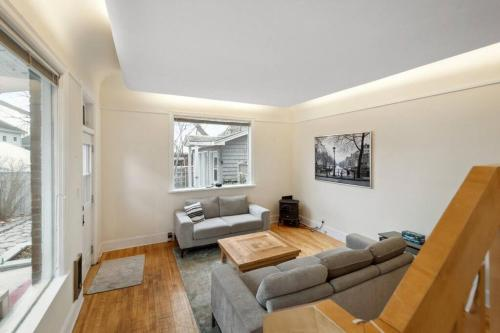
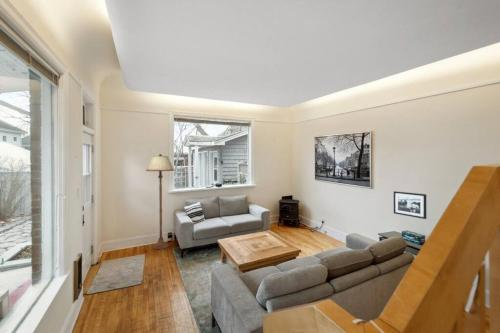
+ picture frame [393,190,427,220]
+ floor lamp [145,153,175,250]
